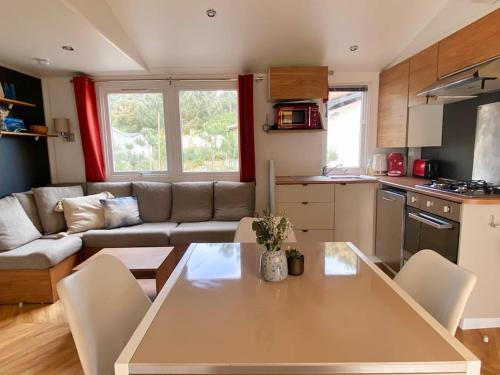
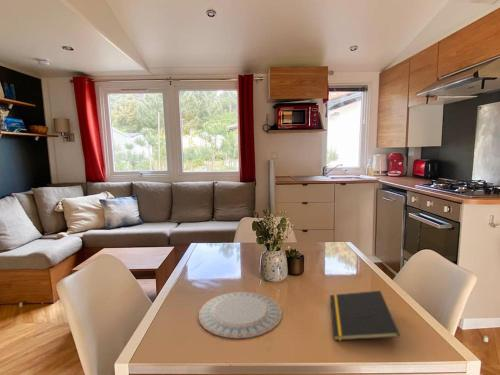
+ chinaware [197,291,283,339]
+ notepad [329,290,401,342]
